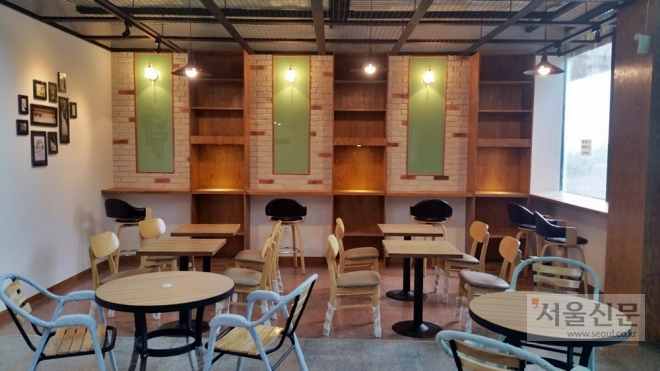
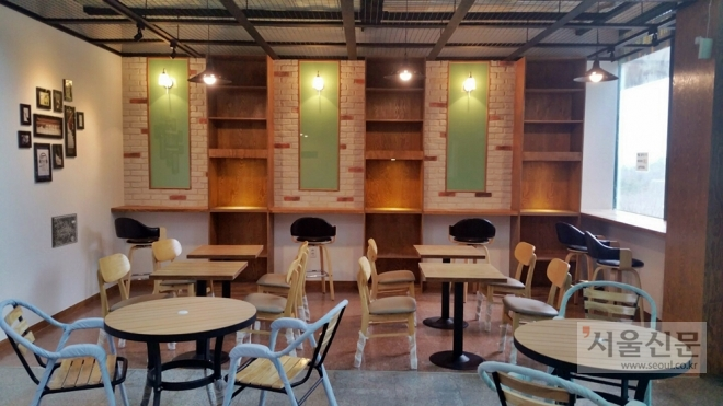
+ wall art [50,212,79,250]
